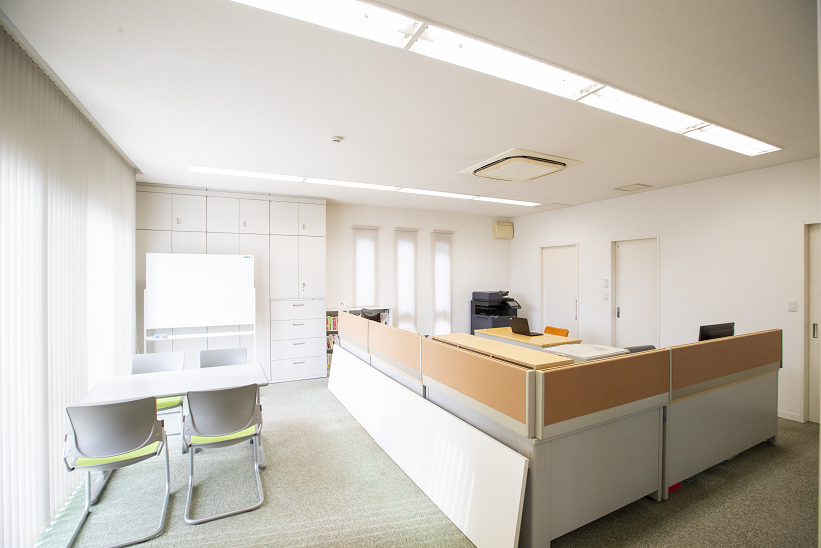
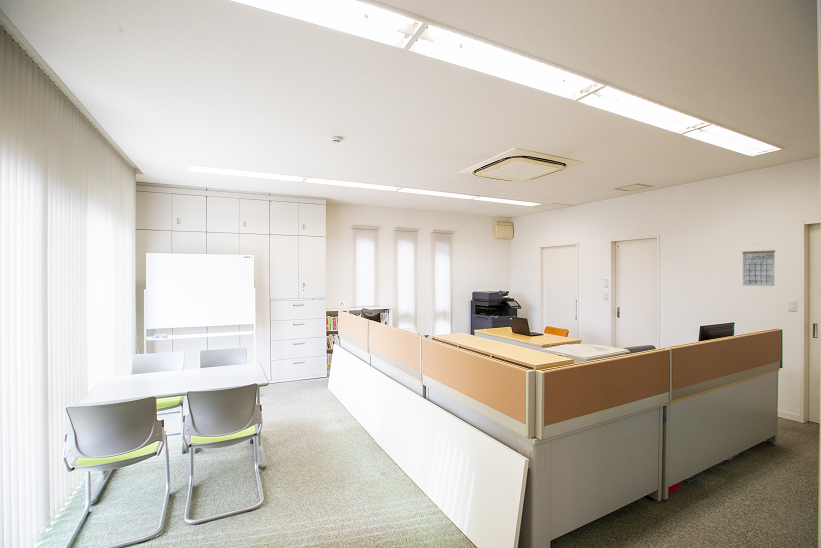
+ calendar [741,242,776,287]
